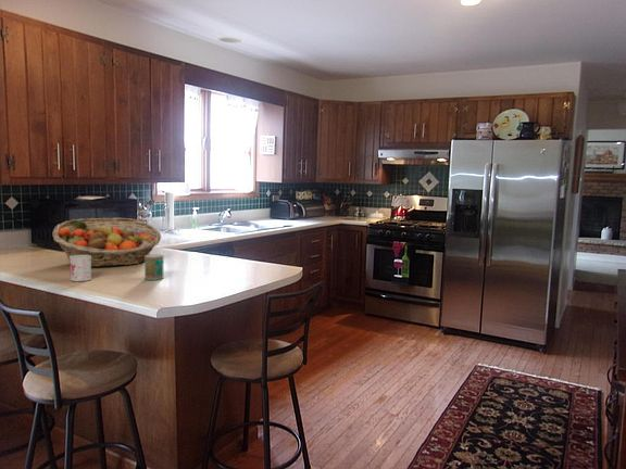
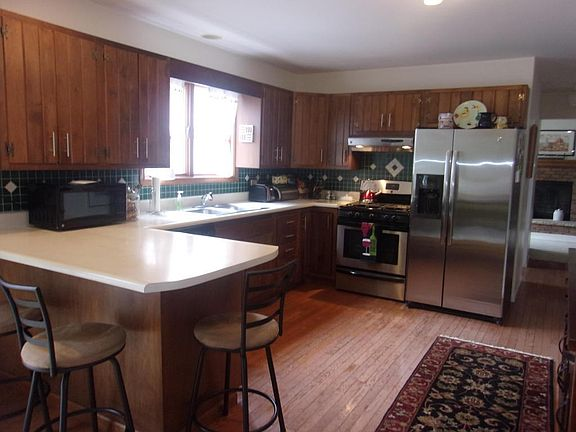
- mug [143,253,164,281]
- fruit basket [51,217,162,268]
- mug [68,255,92,282]
